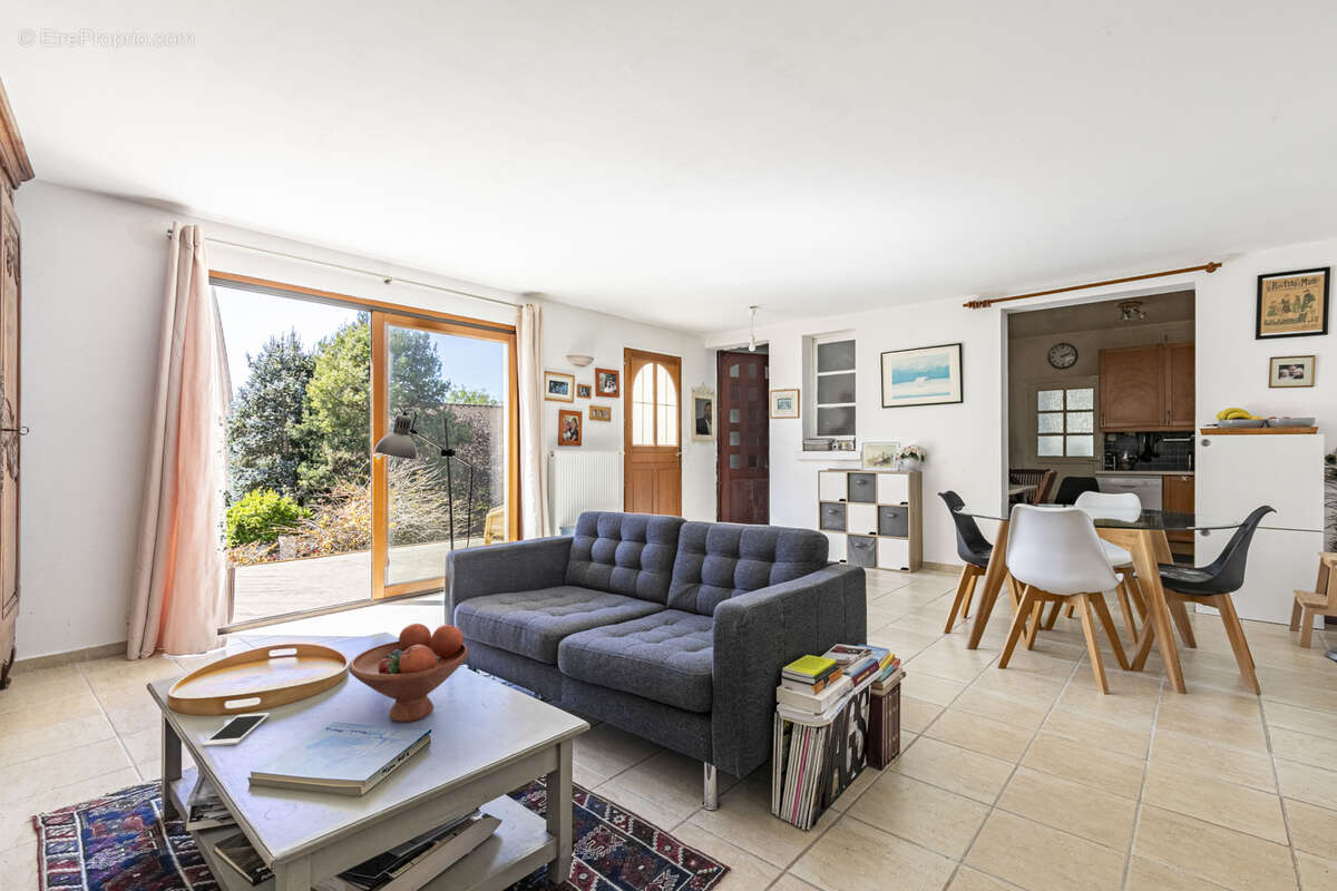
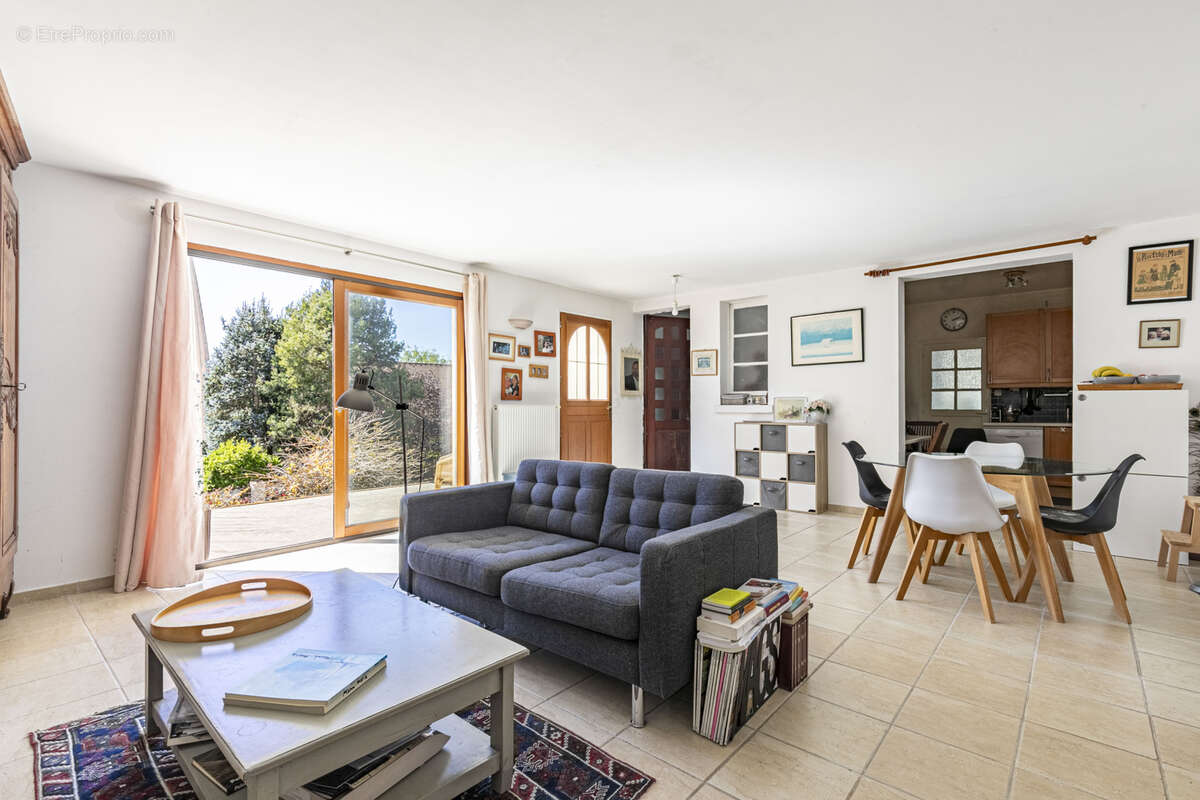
- fruit bowl [348,623,470,723]
- cell phone [201,712,271,748]
